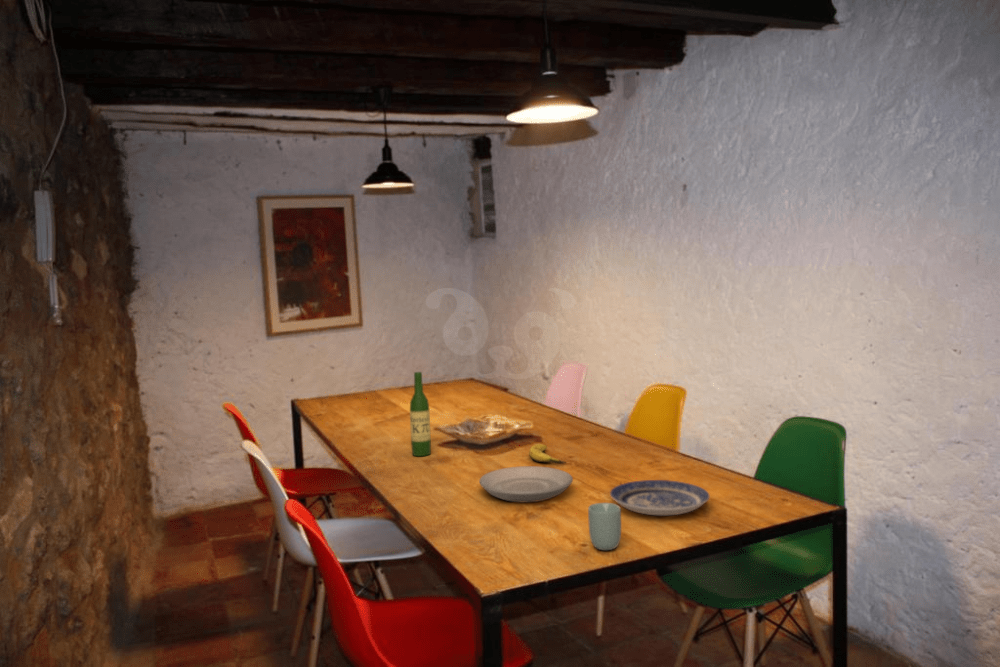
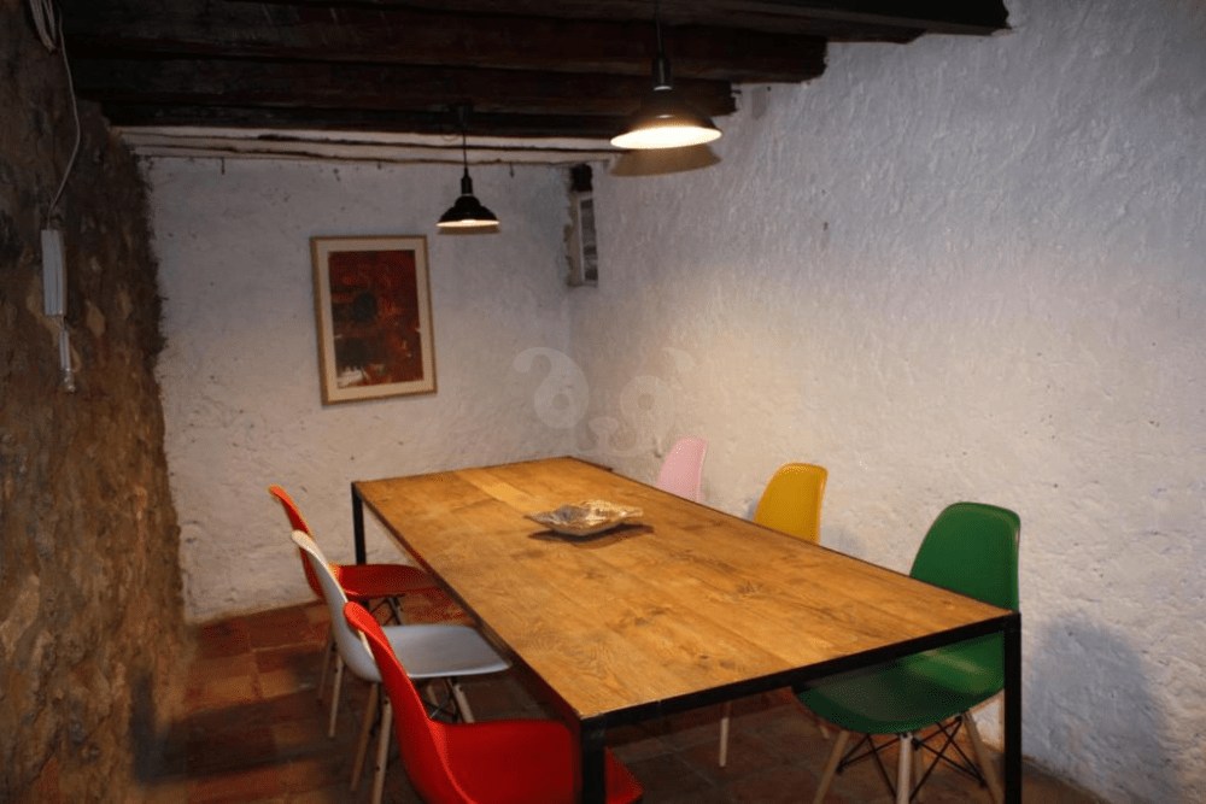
- plate [478,465,574,503]
- wine bottle [409,371,432,457]
- plate [609,479,711,516]
- banana [528,443,567,464]
- cup [587,502,622,551]
